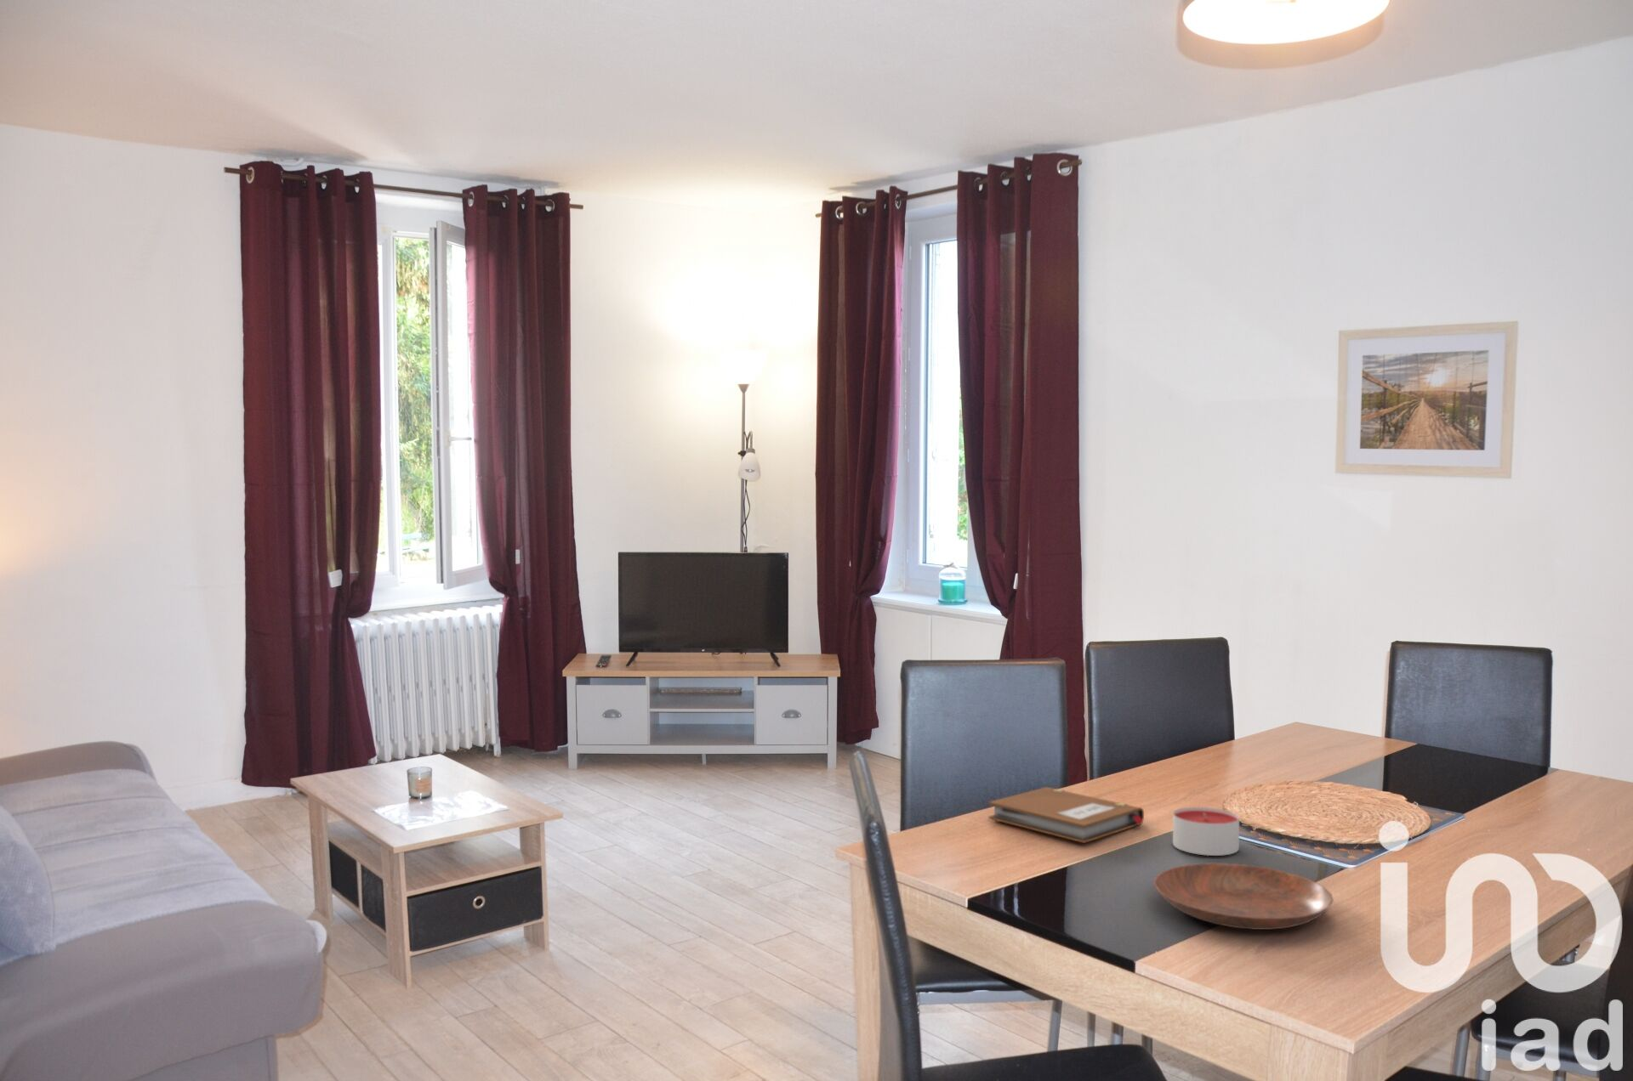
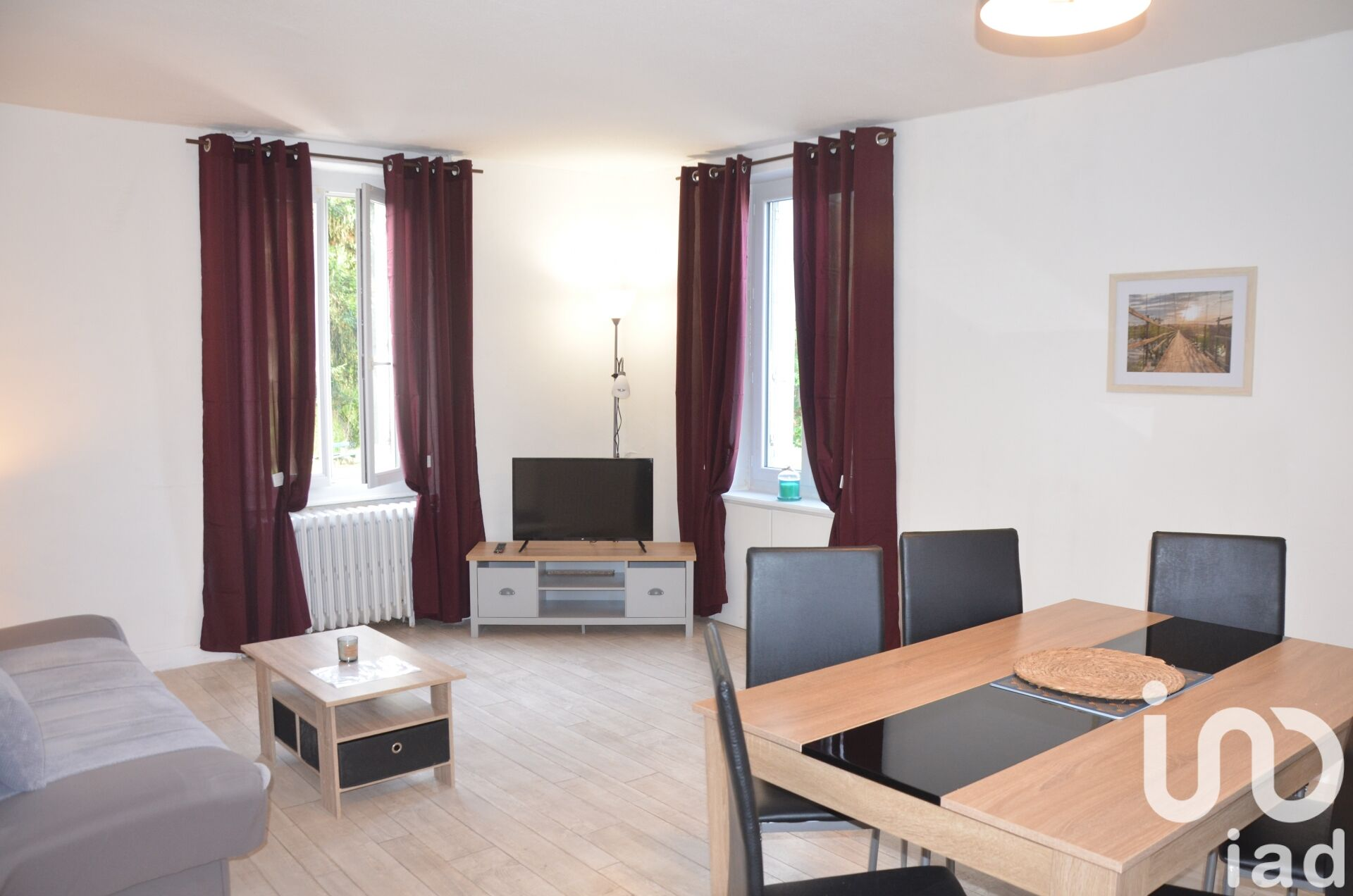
- notebook [988,787,1145,843]
- bowl [1154,863,1335,930]
- candle [1172,806,1240,857]
